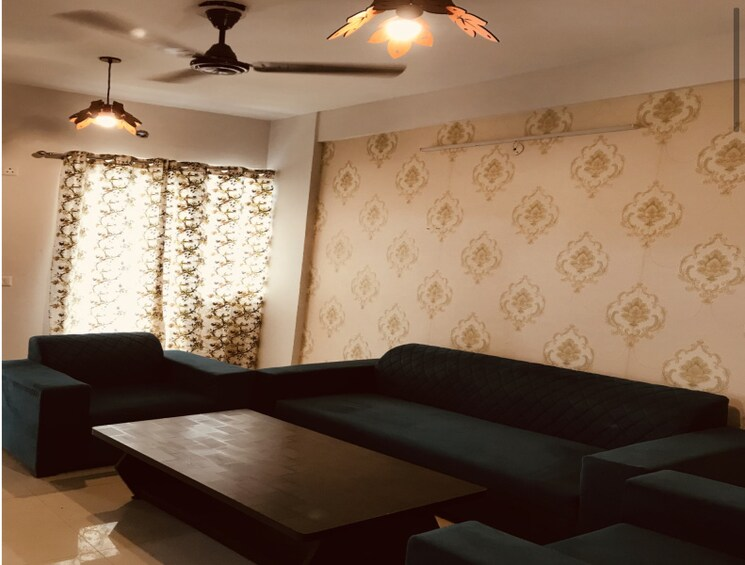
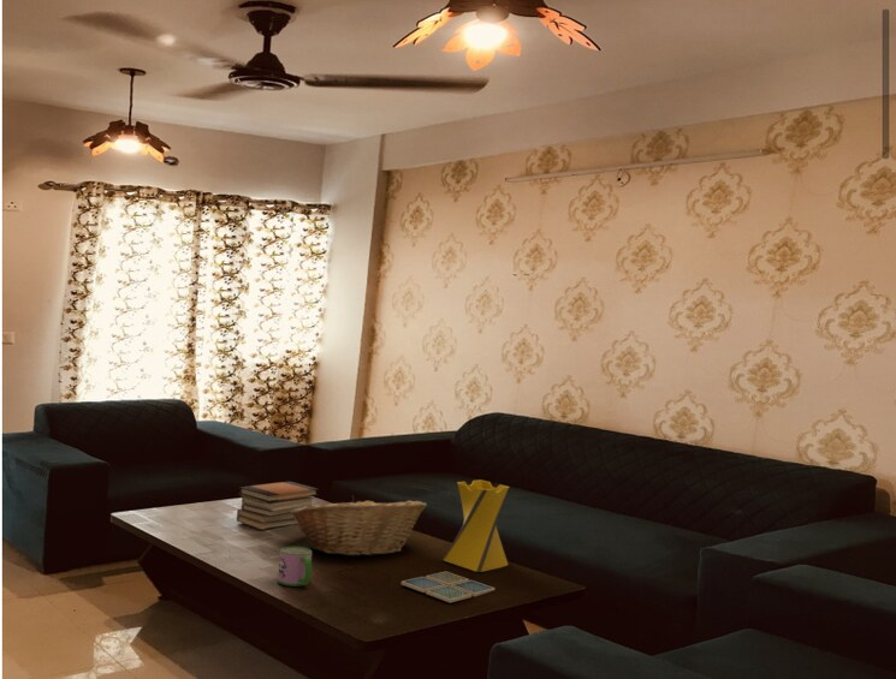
+ book stack [236,481,320,531]
+ drink coaster [400,571,496,603]
+ vase [441,478,510,573]
+ mug [277,546,313,588]
+ fruit basket [291,494,428,558]
